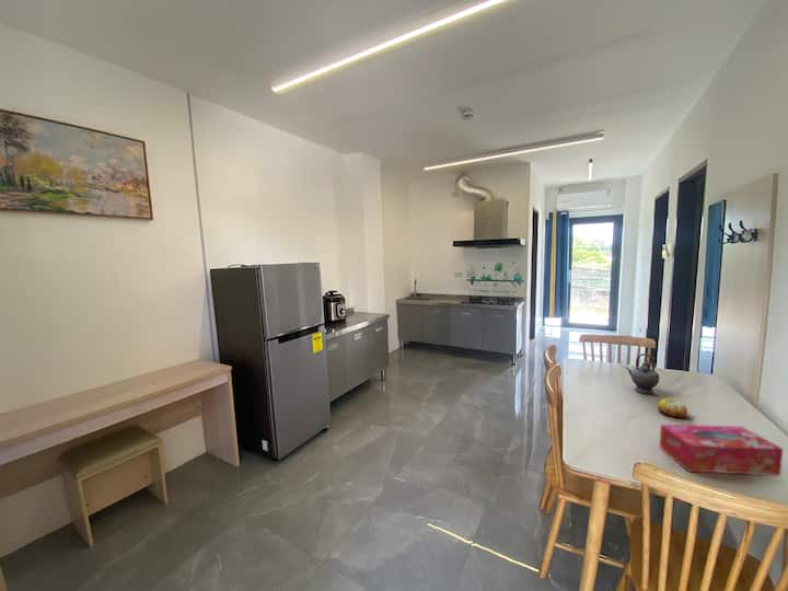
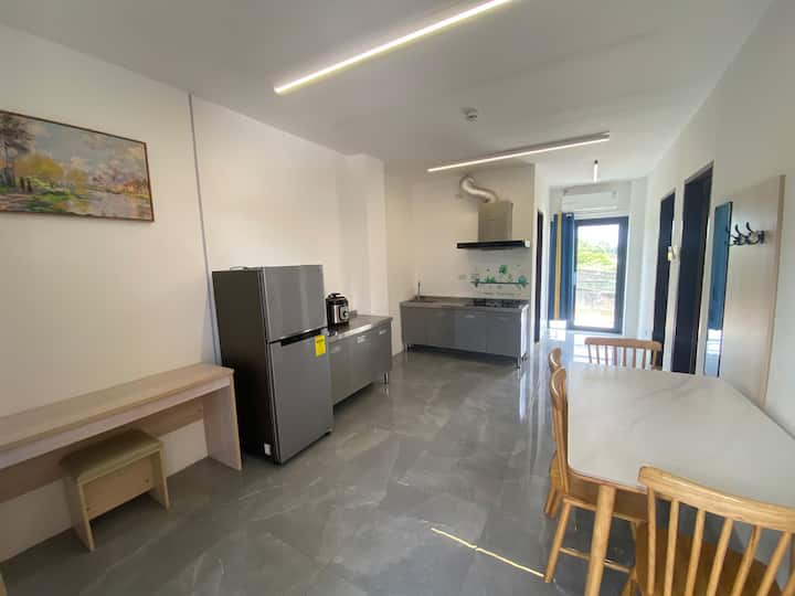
- fruit [657,398,688,419]
- tissue box [659,422,784,477]
- teapot [625,352,660,395]
